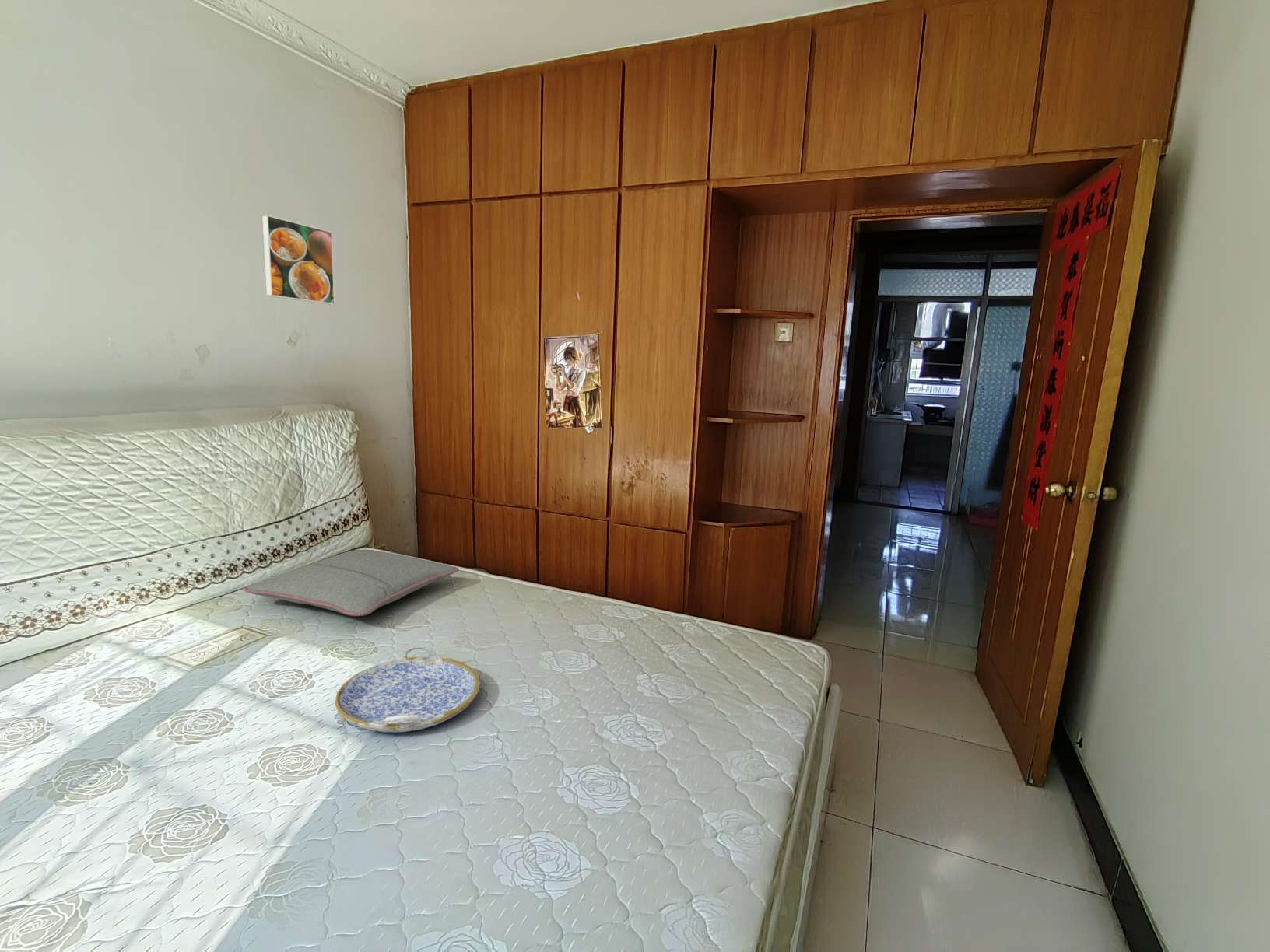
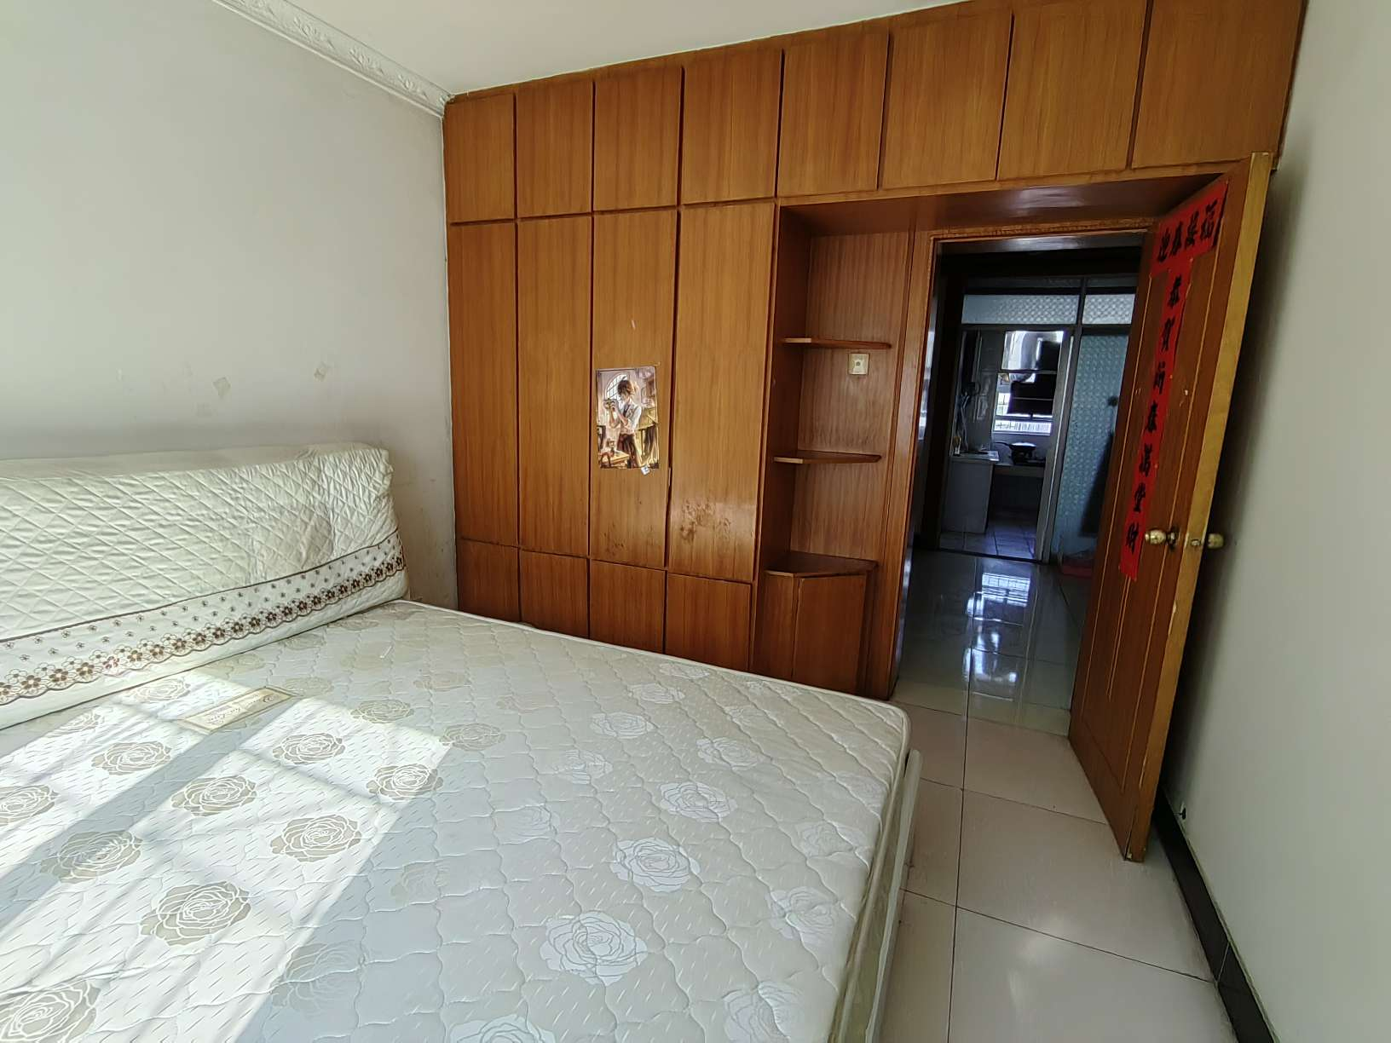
- pillow [244,549,459,617]
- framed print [261,214,335,305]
- serving tray [334,646,481,733]
